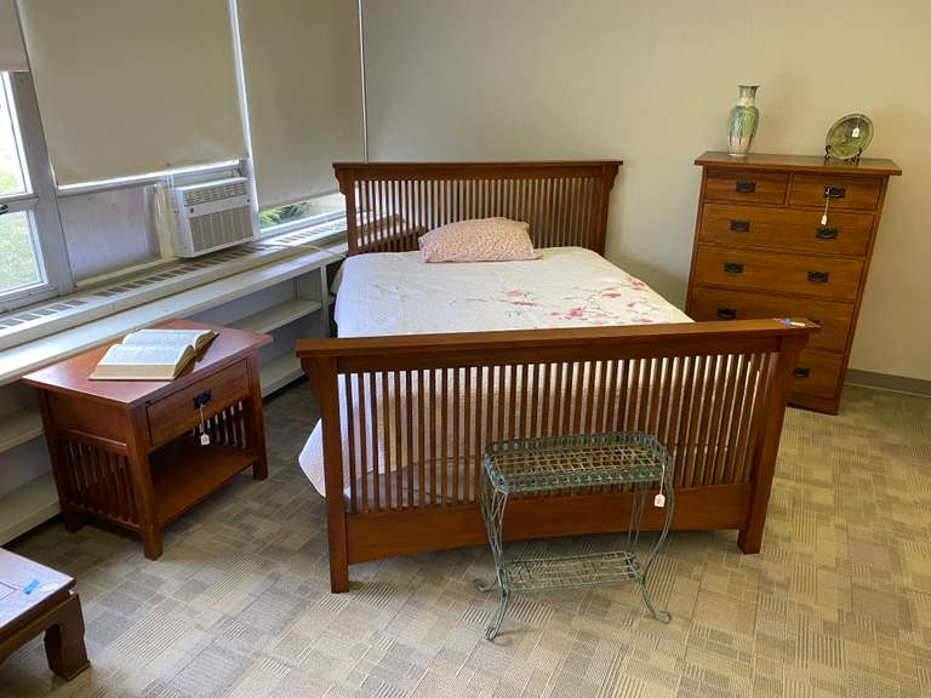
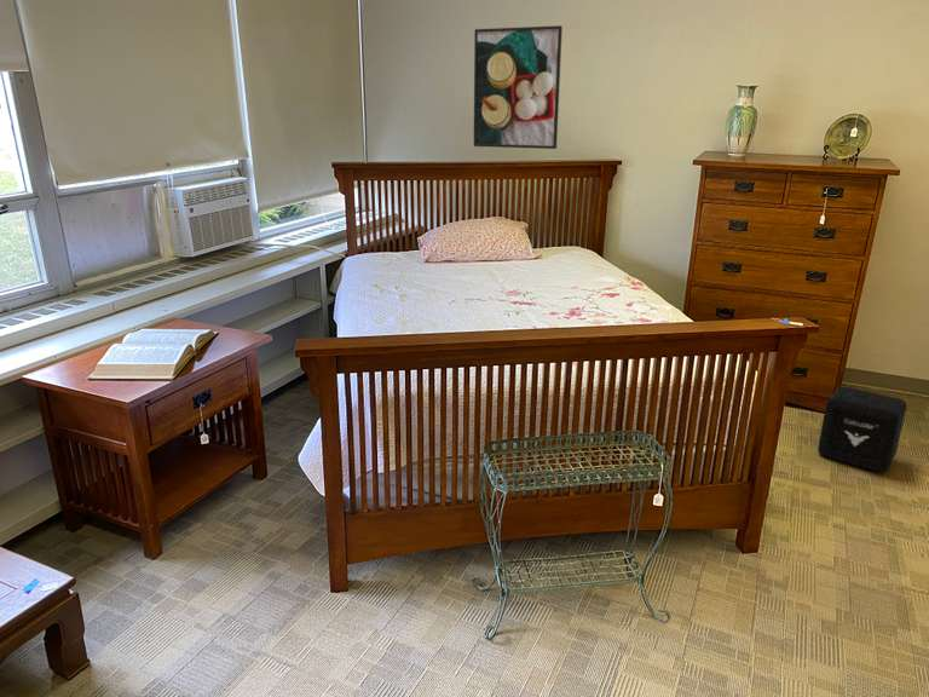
+ air purifier [817,386,907,473]
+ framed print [473,24,564,150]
